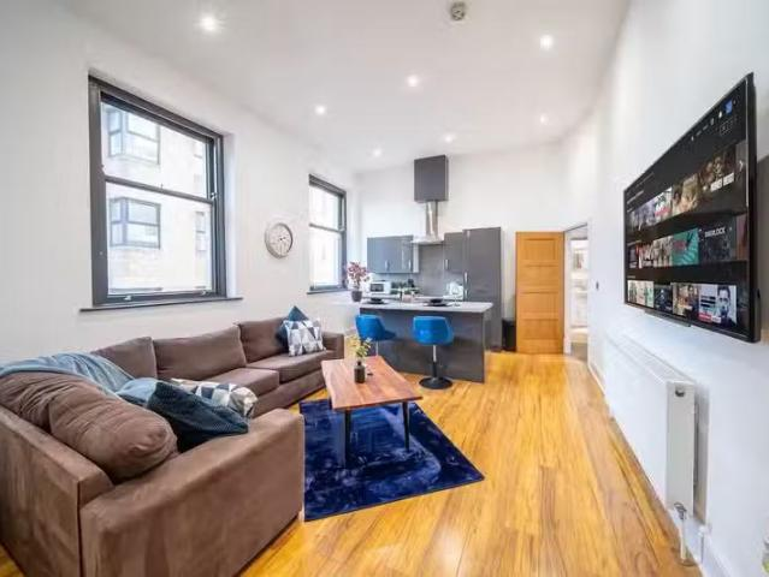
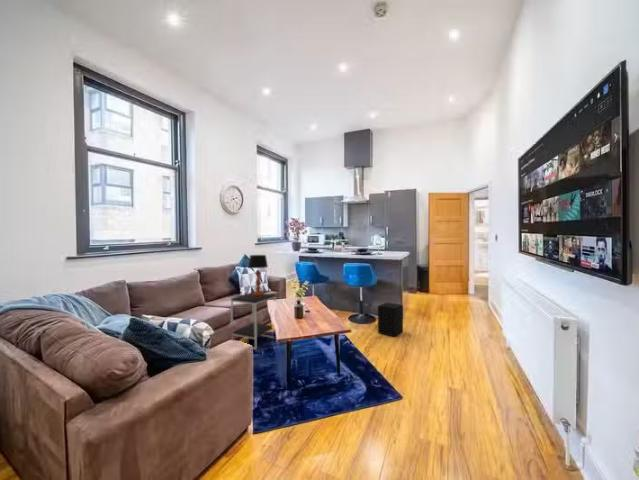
+ speaker [377,302,404,338]
+ side table [230,291,277,351]
+ table lamp [247,254,269,297]
